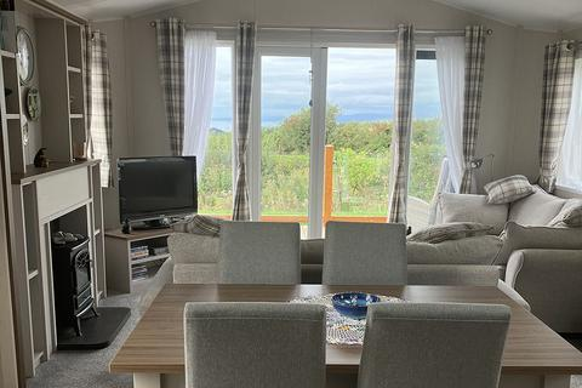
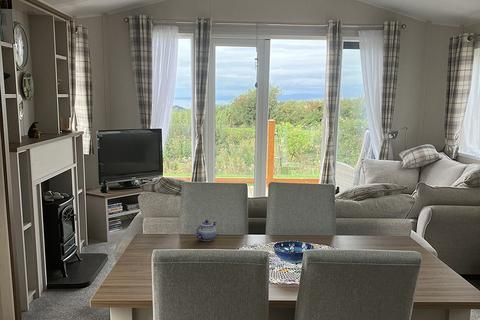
+ teapot [194,219,218,242]
